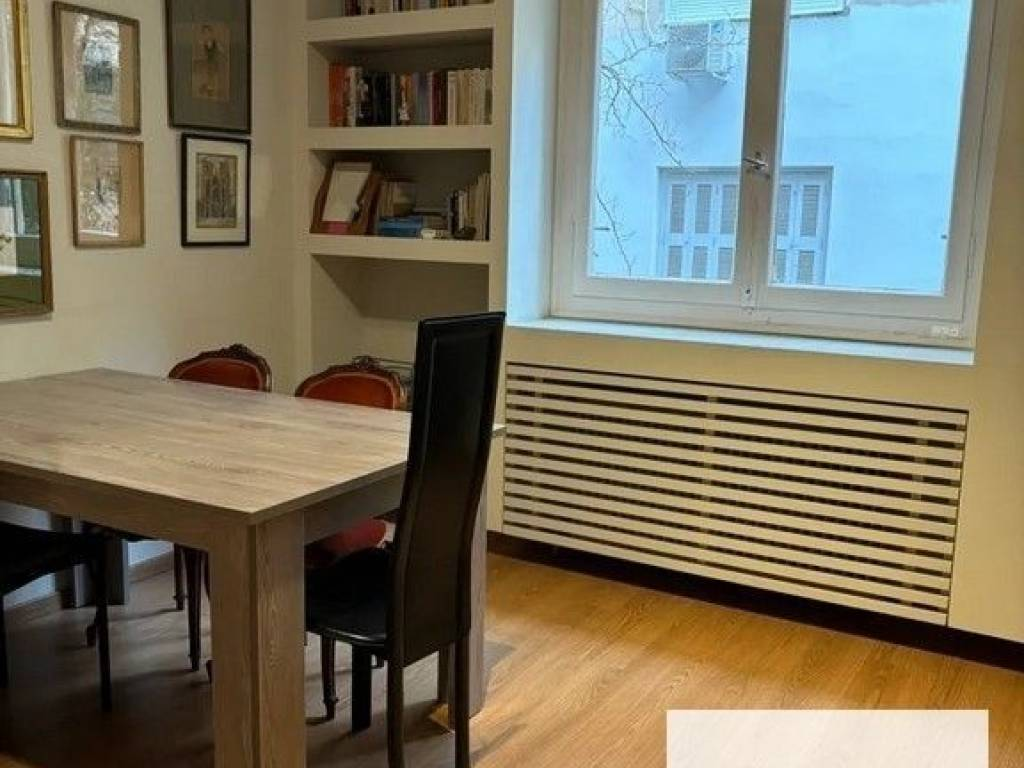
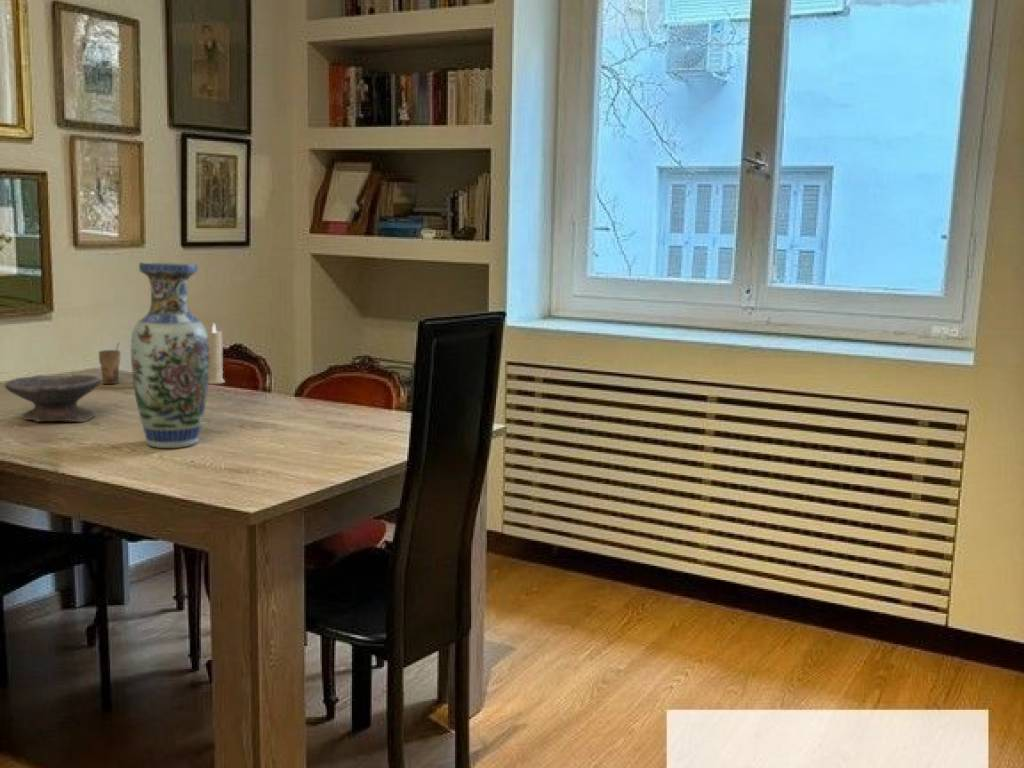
+ bowl [4,374,102,423]
+ candle [207,322,226,385]
+ cup [98,342,121,385]
+ vase [130,261,209,449]
